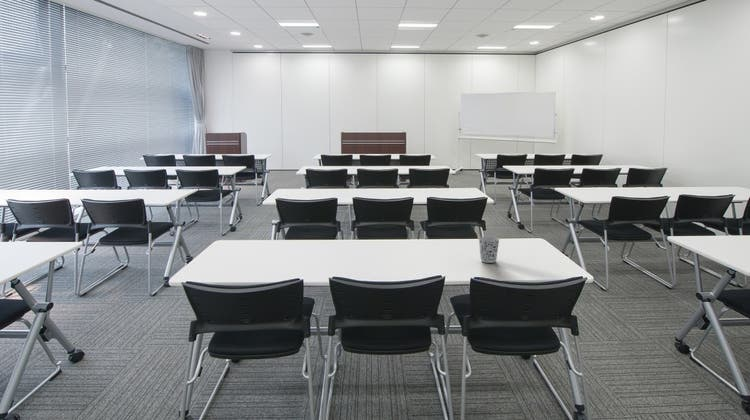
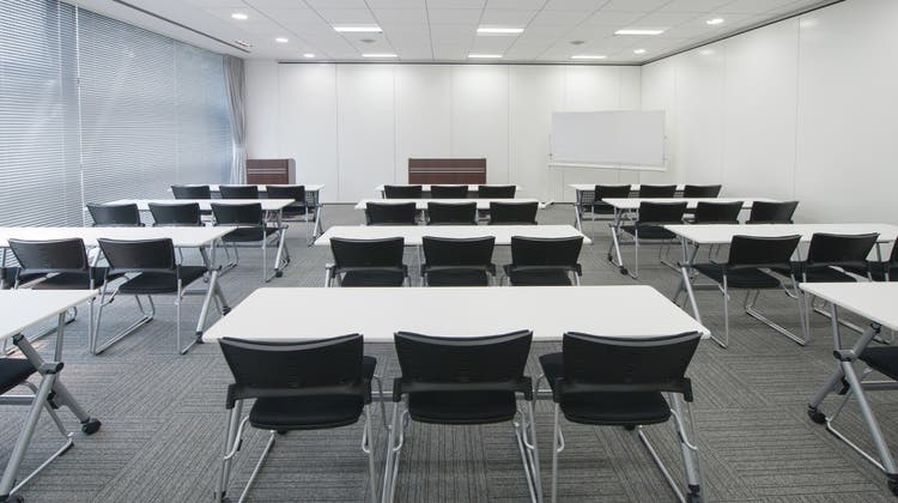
- cup [477,236,501,264]
